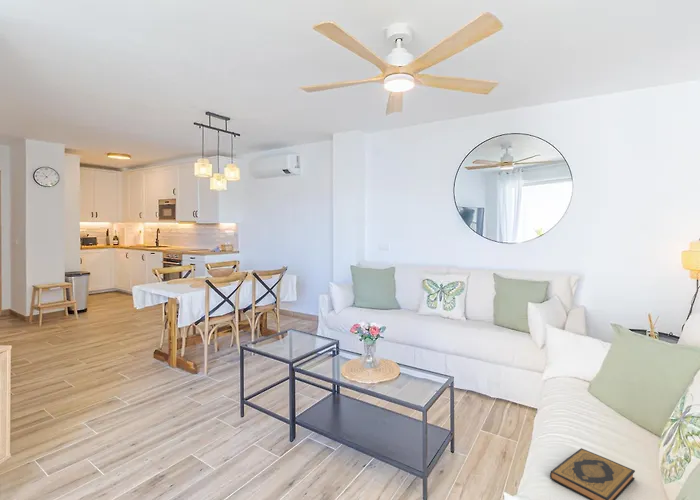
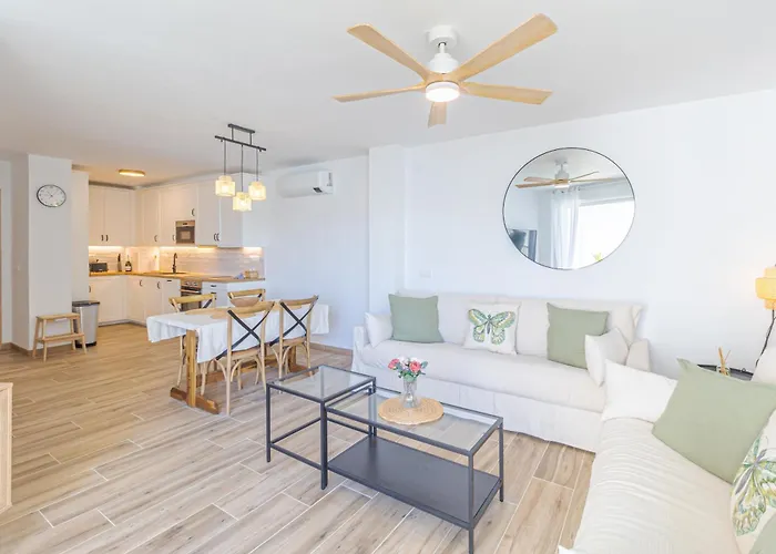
- hardback book [549,447,636,500]
